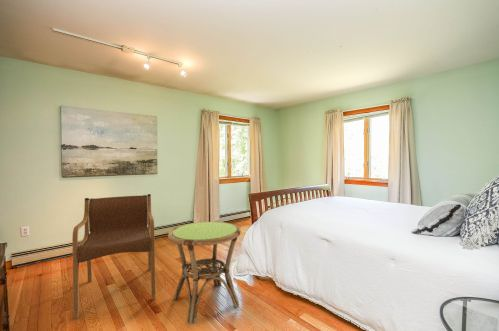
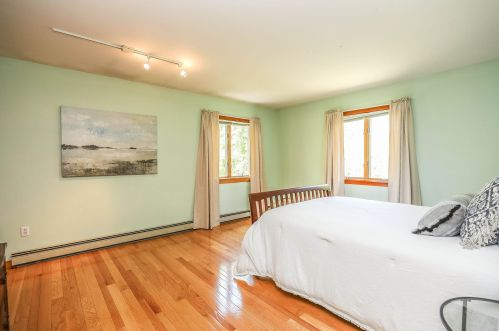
- side table [167,221,242,325]
- armchair [71,193,157,320]
